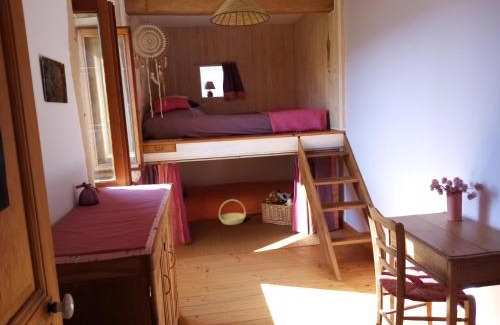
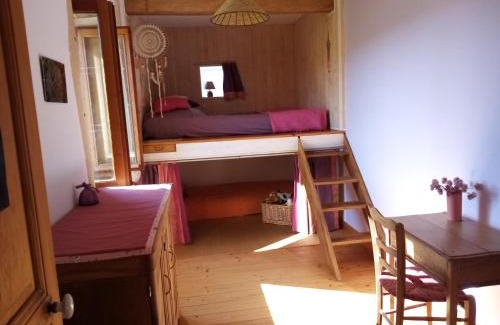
- basket [218,198,247,226]
